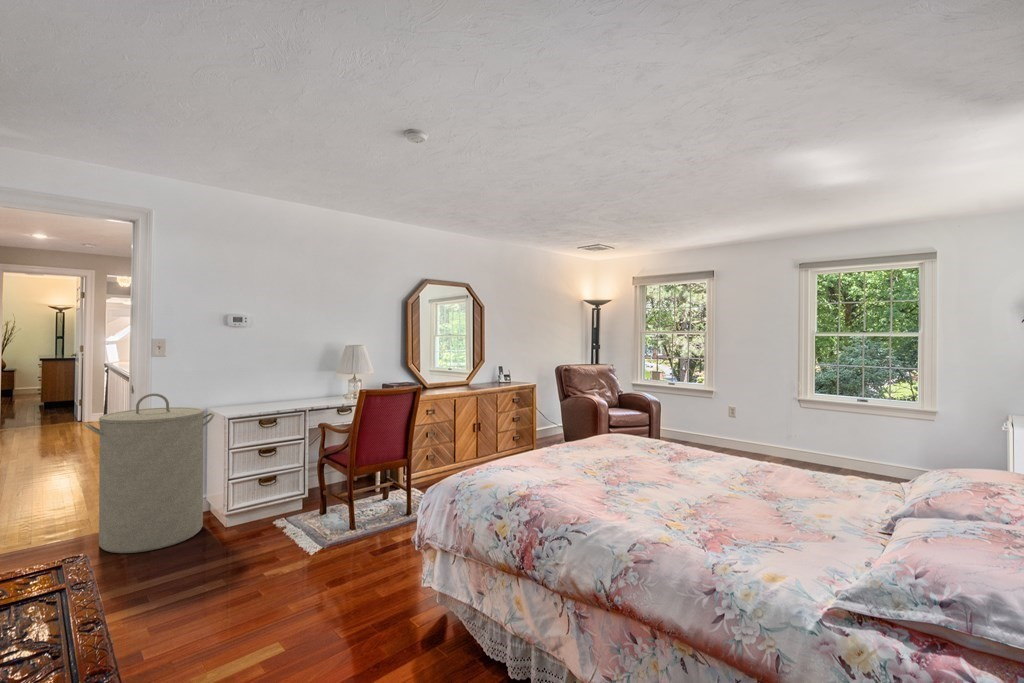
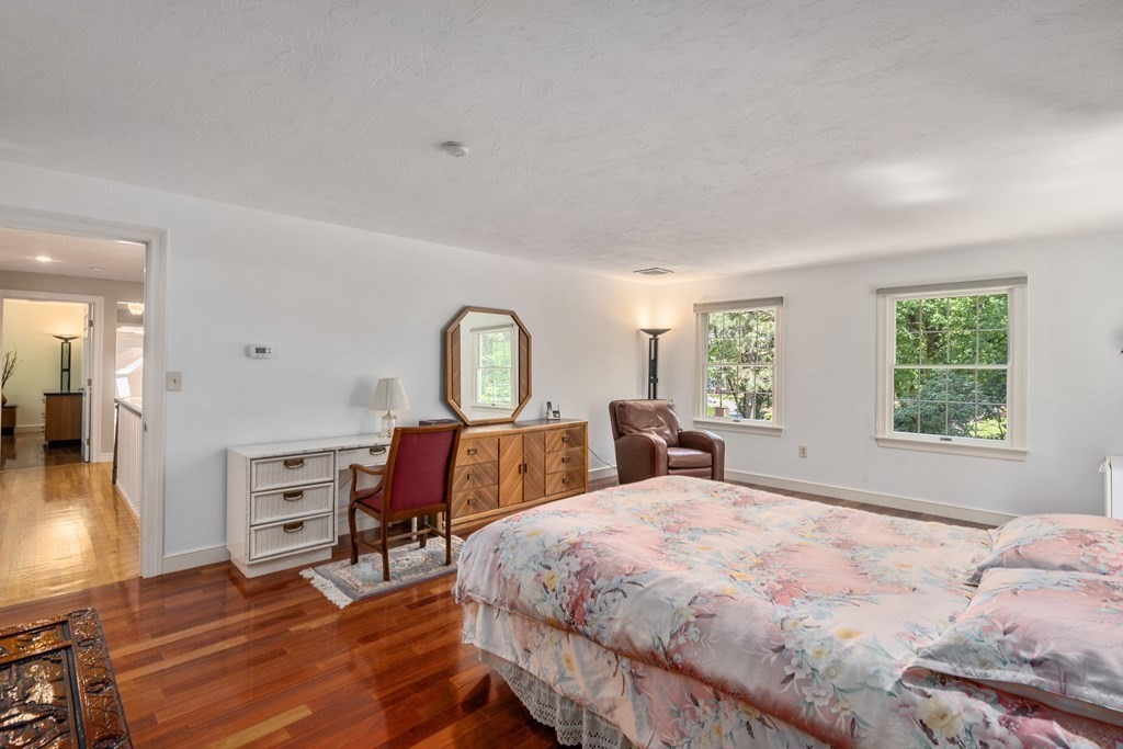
- laundry hamper [84,393,215,554]
